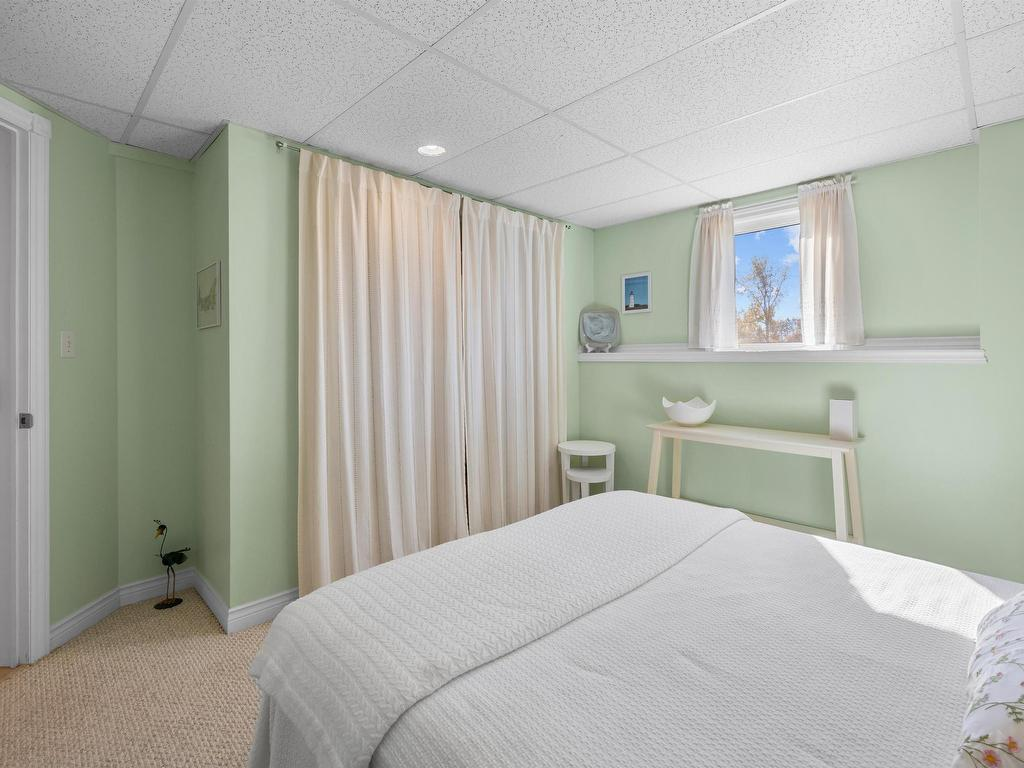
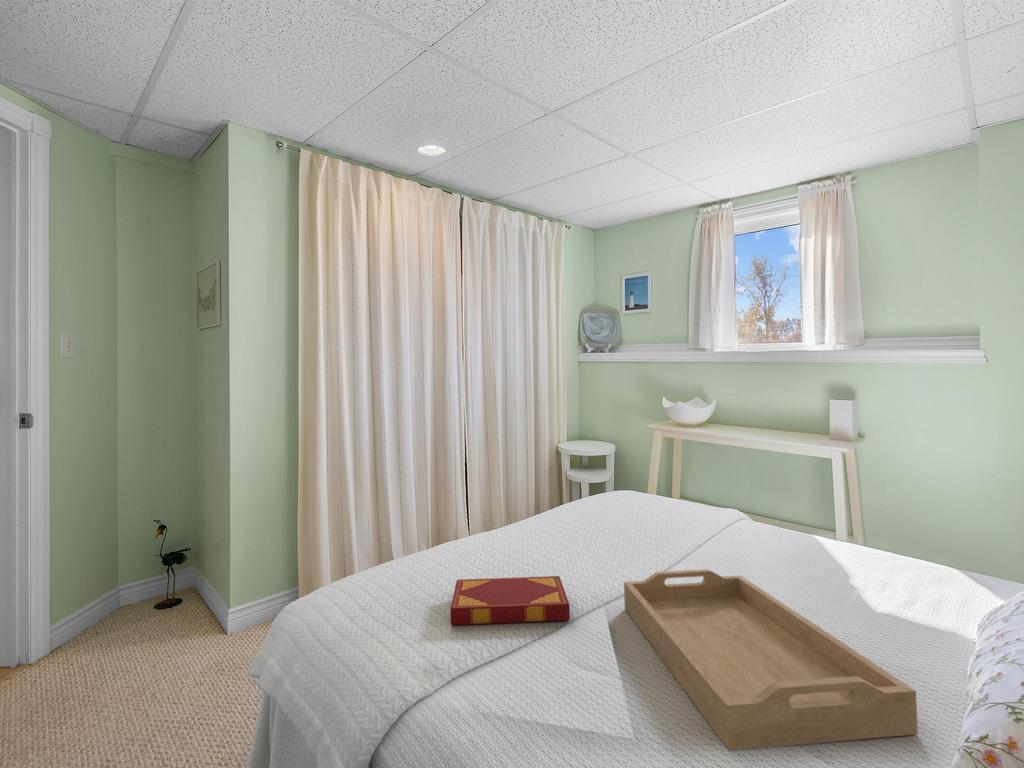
+ serving tray [623,568,919,752]
+ hardback book [450,575,571,626]
